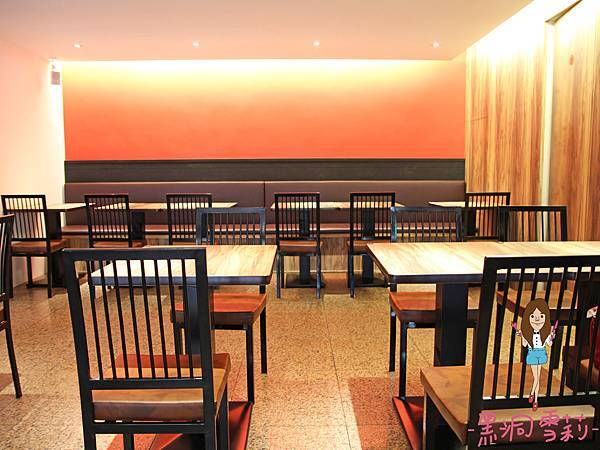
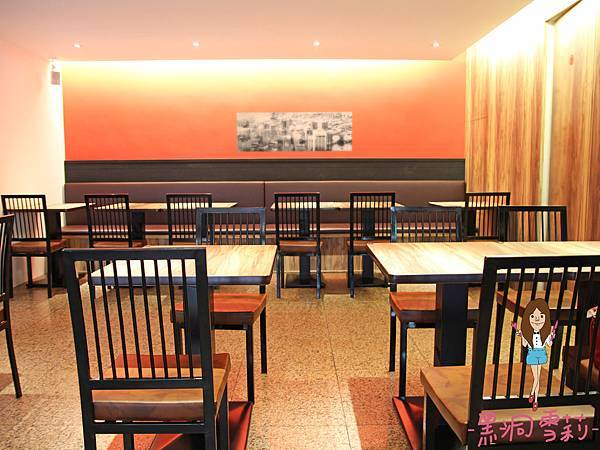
+ wall art [235,111,353,153]
